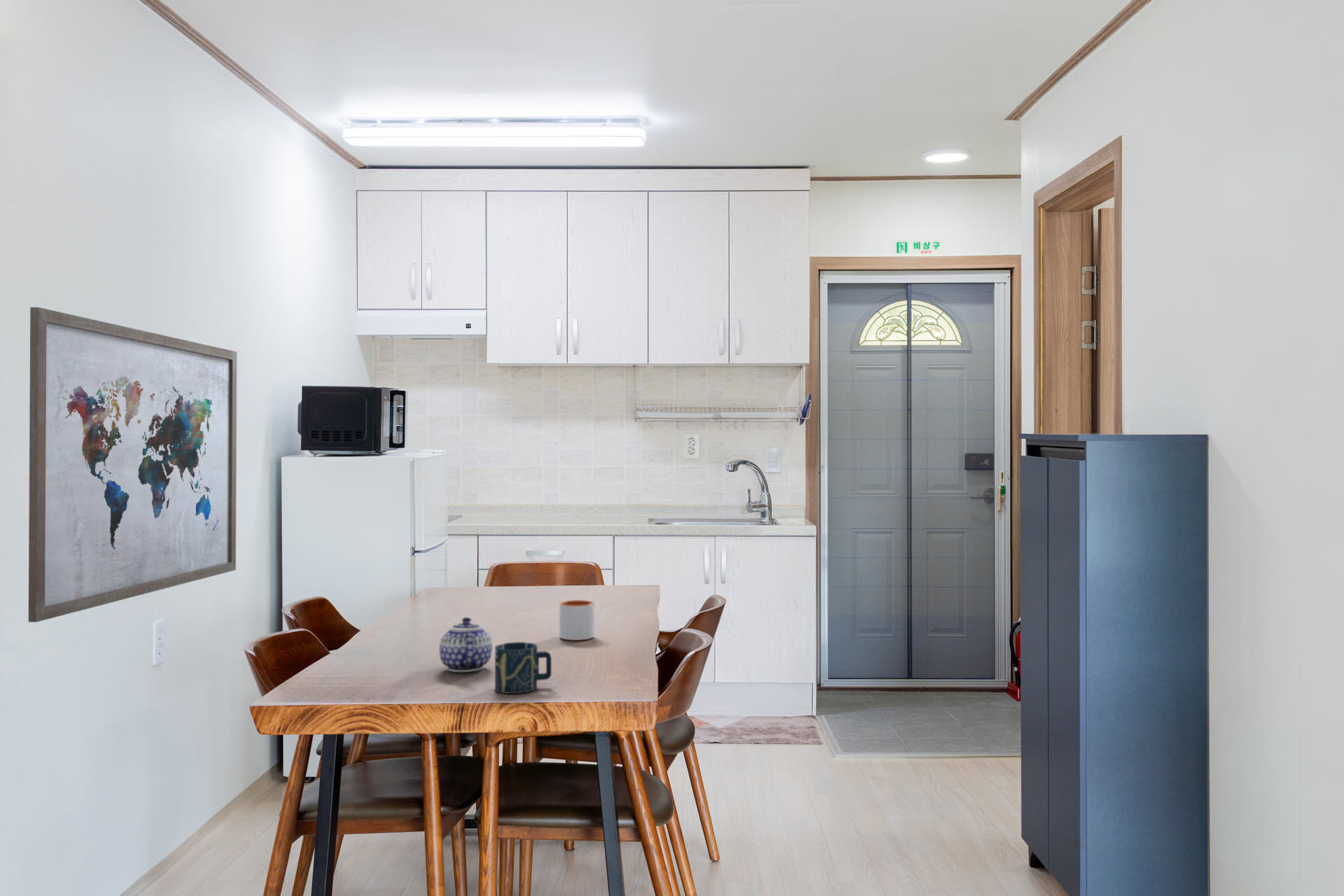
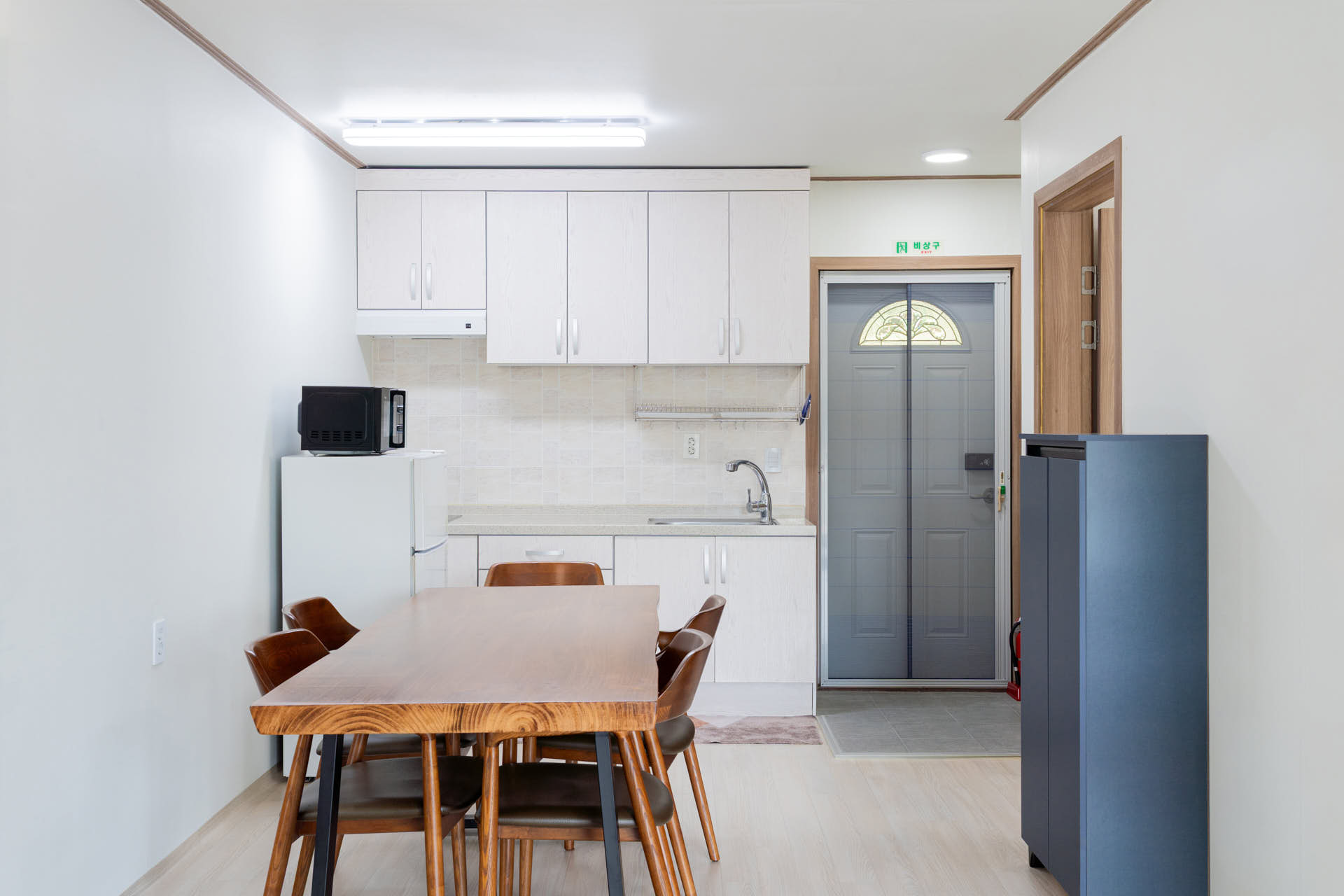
- mug [559,599,595,641]
- wall art [28,307,237,623]
- teapot [439,617,493,673]
- cup [494,641,552,694]
